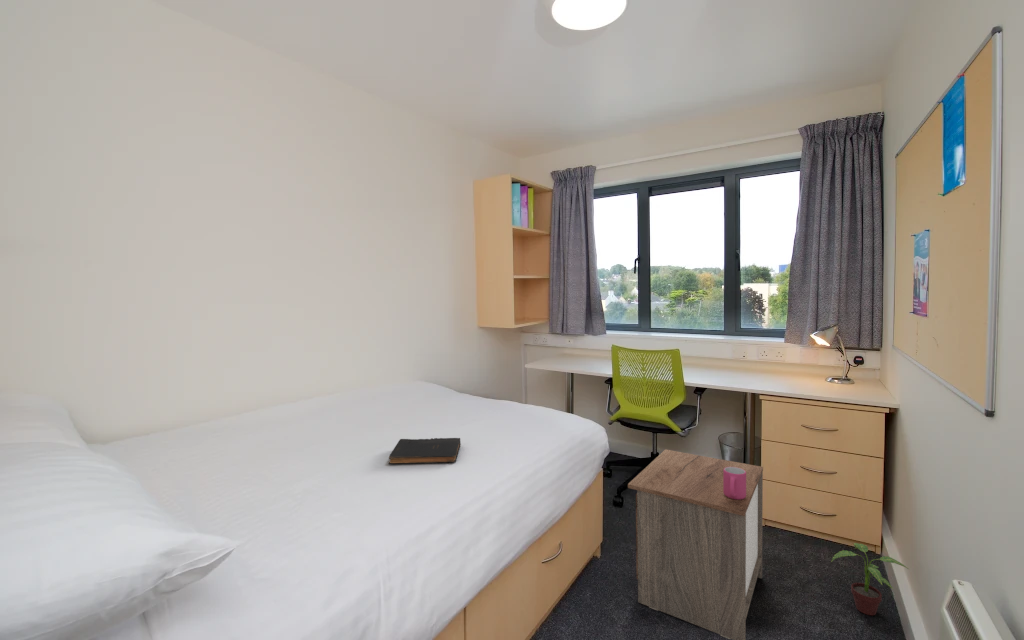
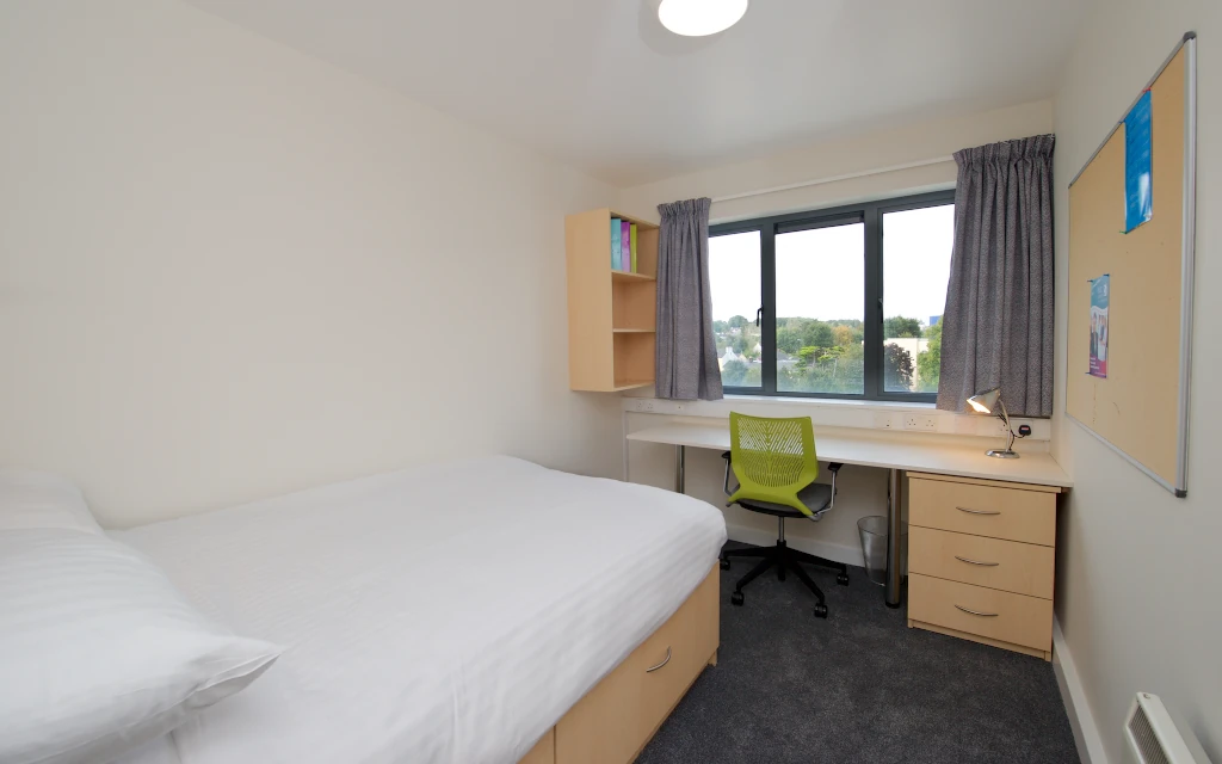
- book [388,437,462,465]
- nightstand [627,448,764,640]
- potted plant [830,542,910,616]
- mug [723,467,746,500]
